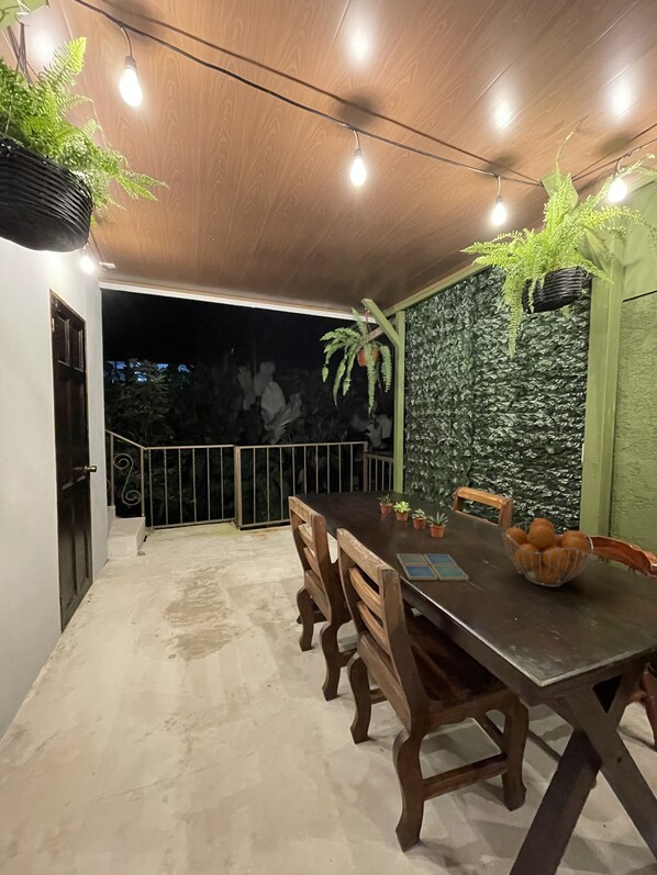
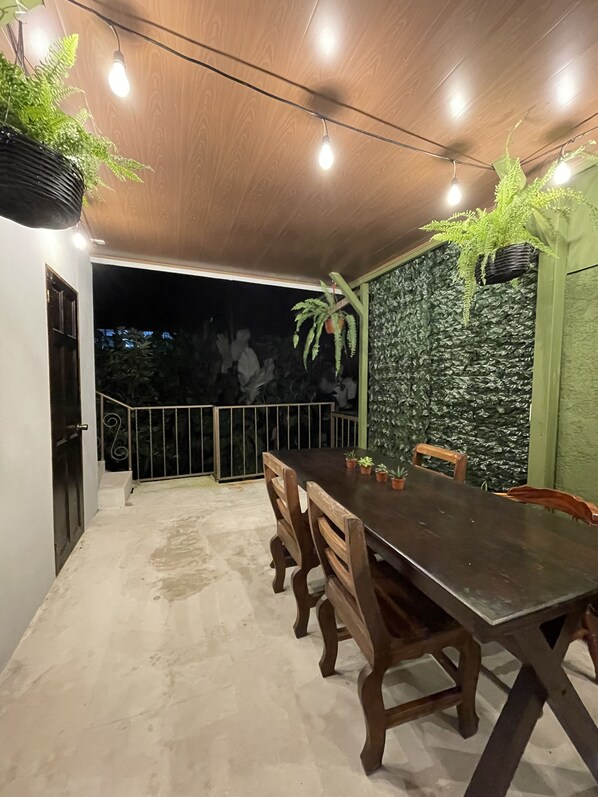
- drink coaster [396,553,470,582]
- fruit basket [501,517,594,588]
